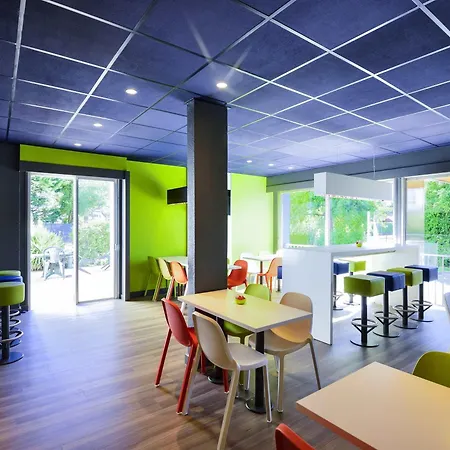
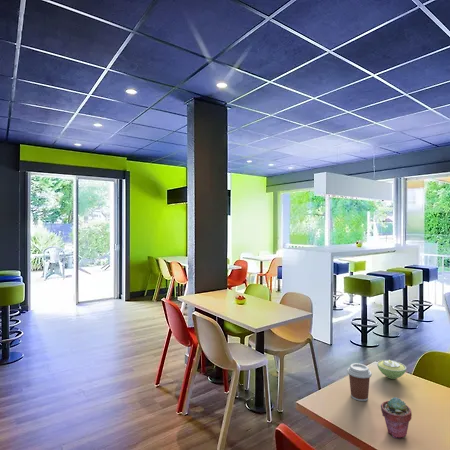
+ coffee cup [346,363,373,402]
+ potted succulent [380,396,413,439]
+ sugar bowl [376,359,407,380]
